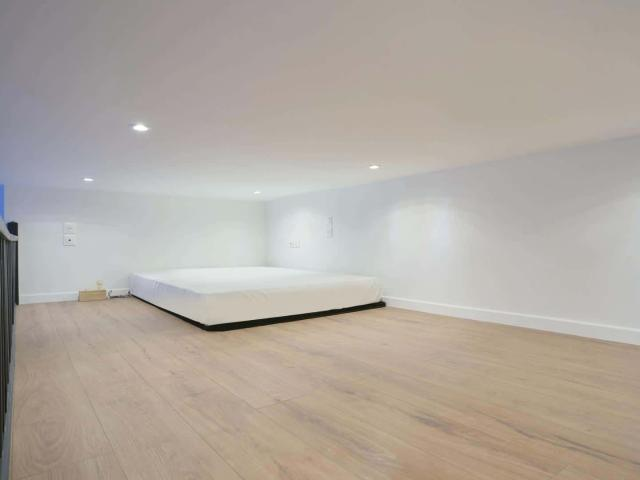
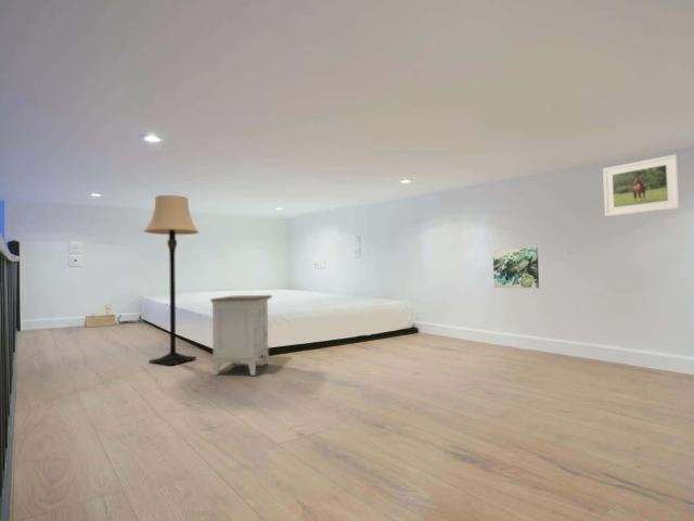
+ wall art [492,246,540,290]
+ nightstand [209,294,273,377]
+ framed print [602,153,681,217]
+ lamp [142,194,201,367]
